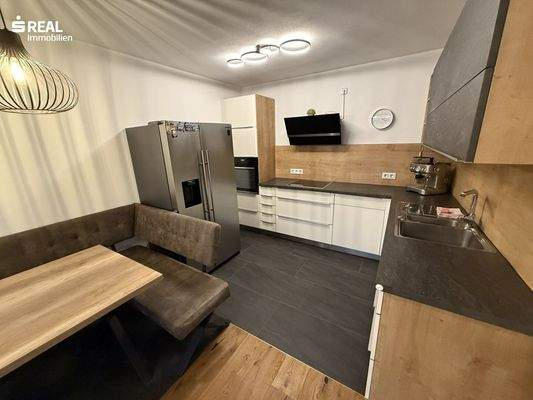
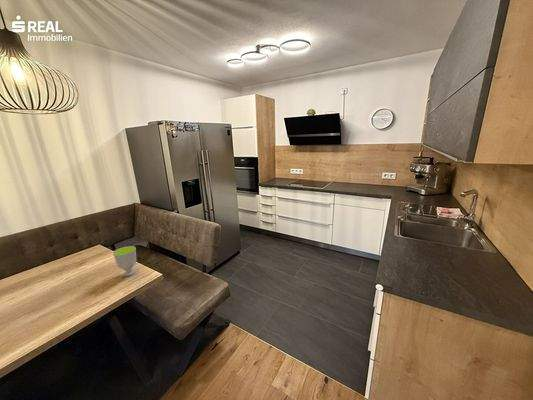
+ cup [112,245,137,277]
